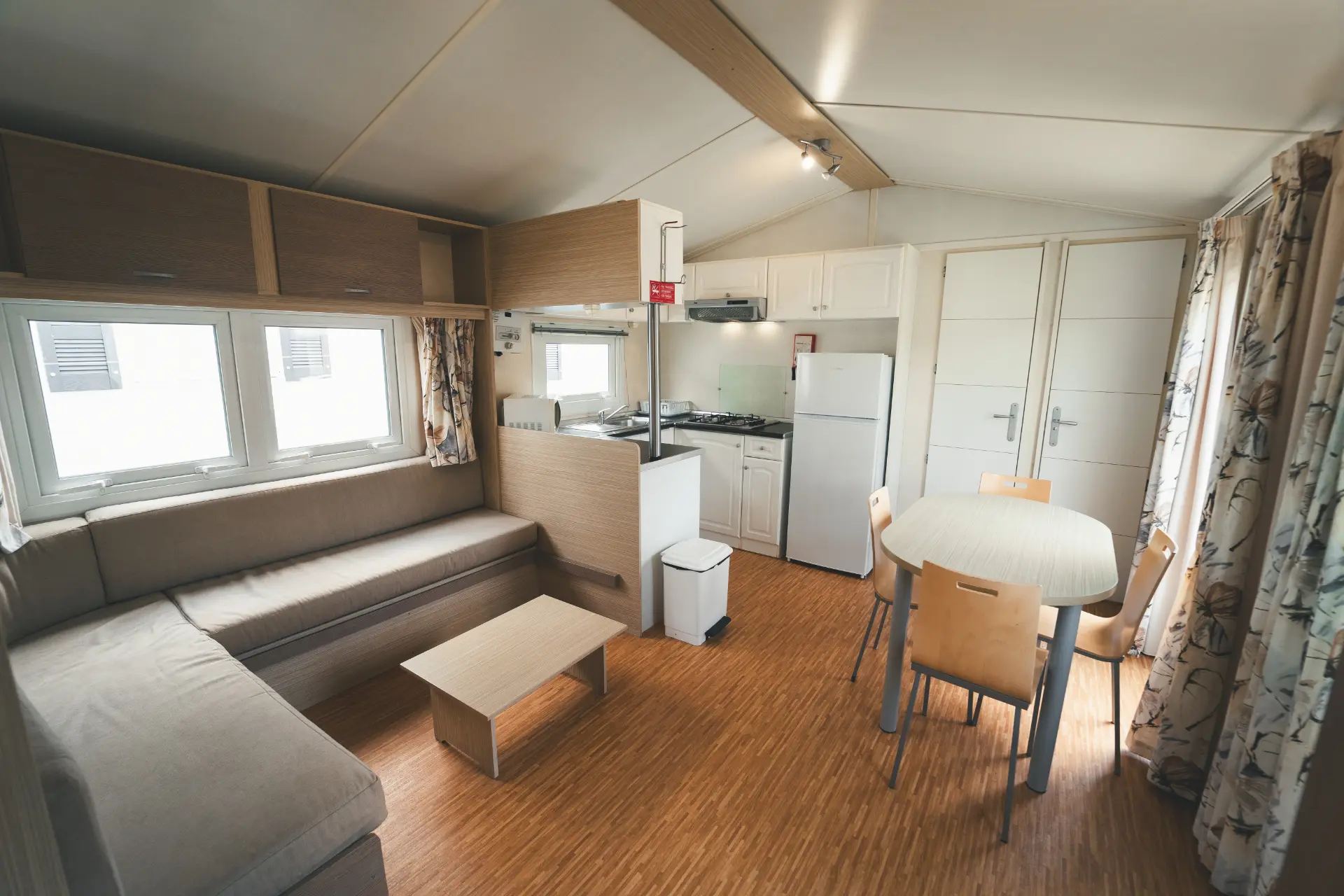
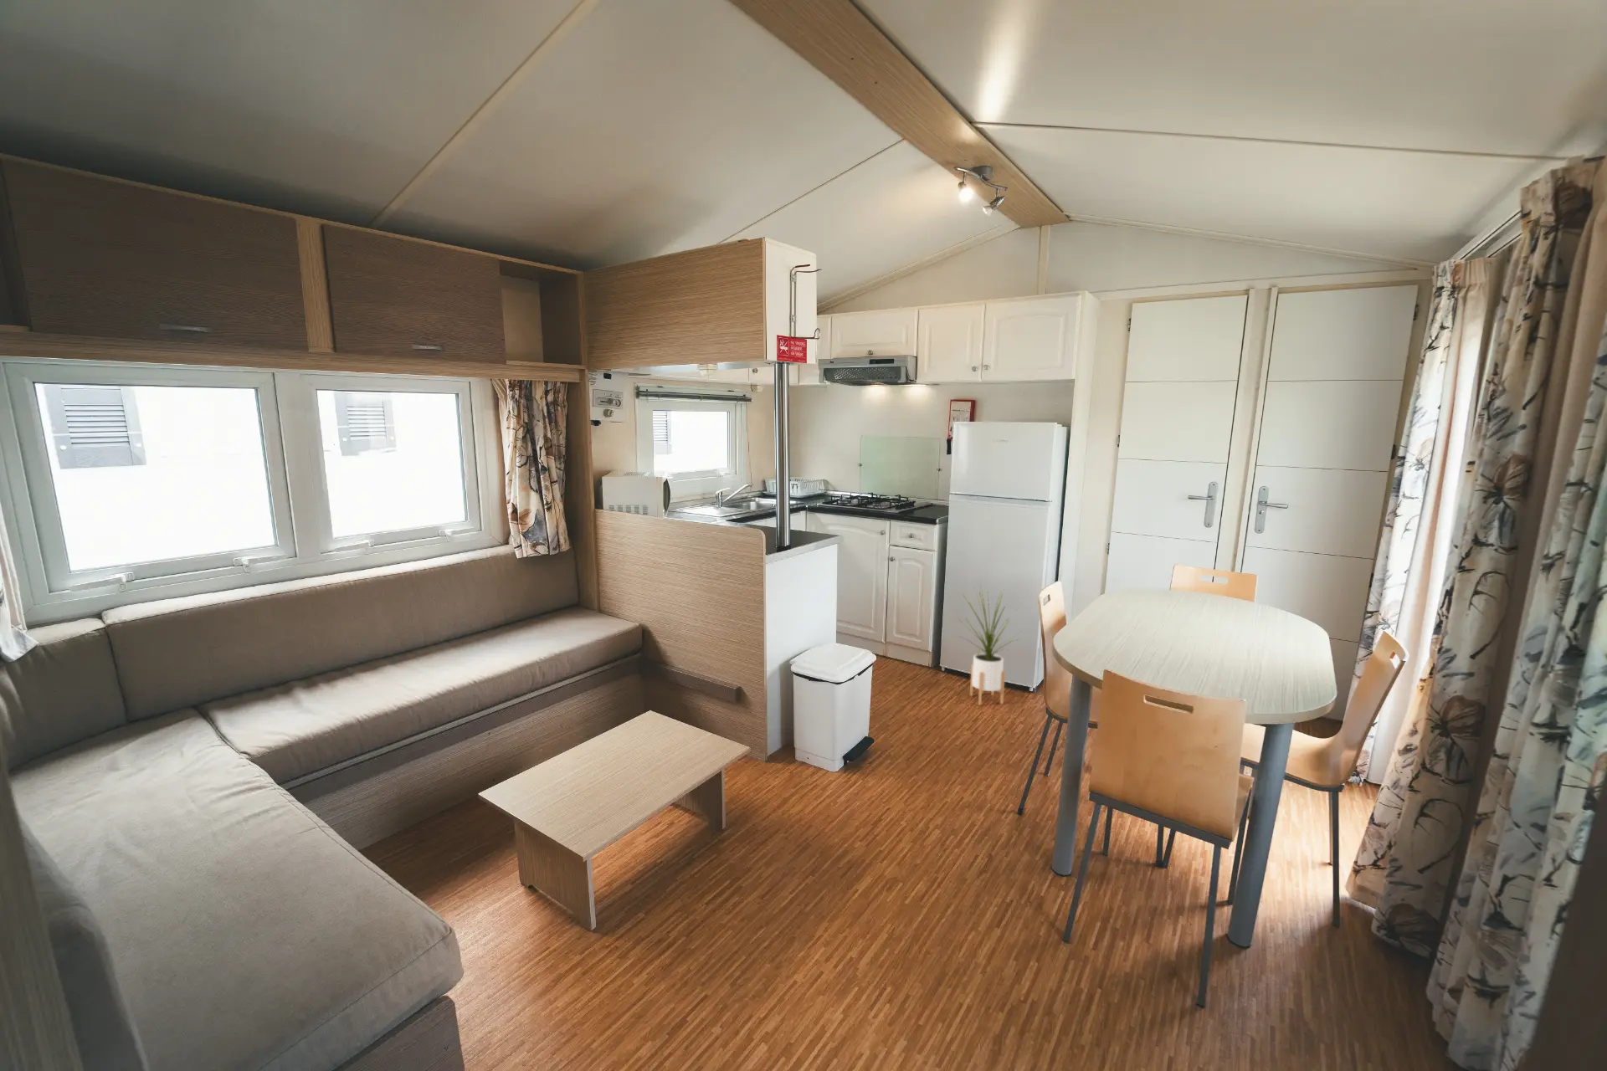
+ house plant [957,585,1025,706]
